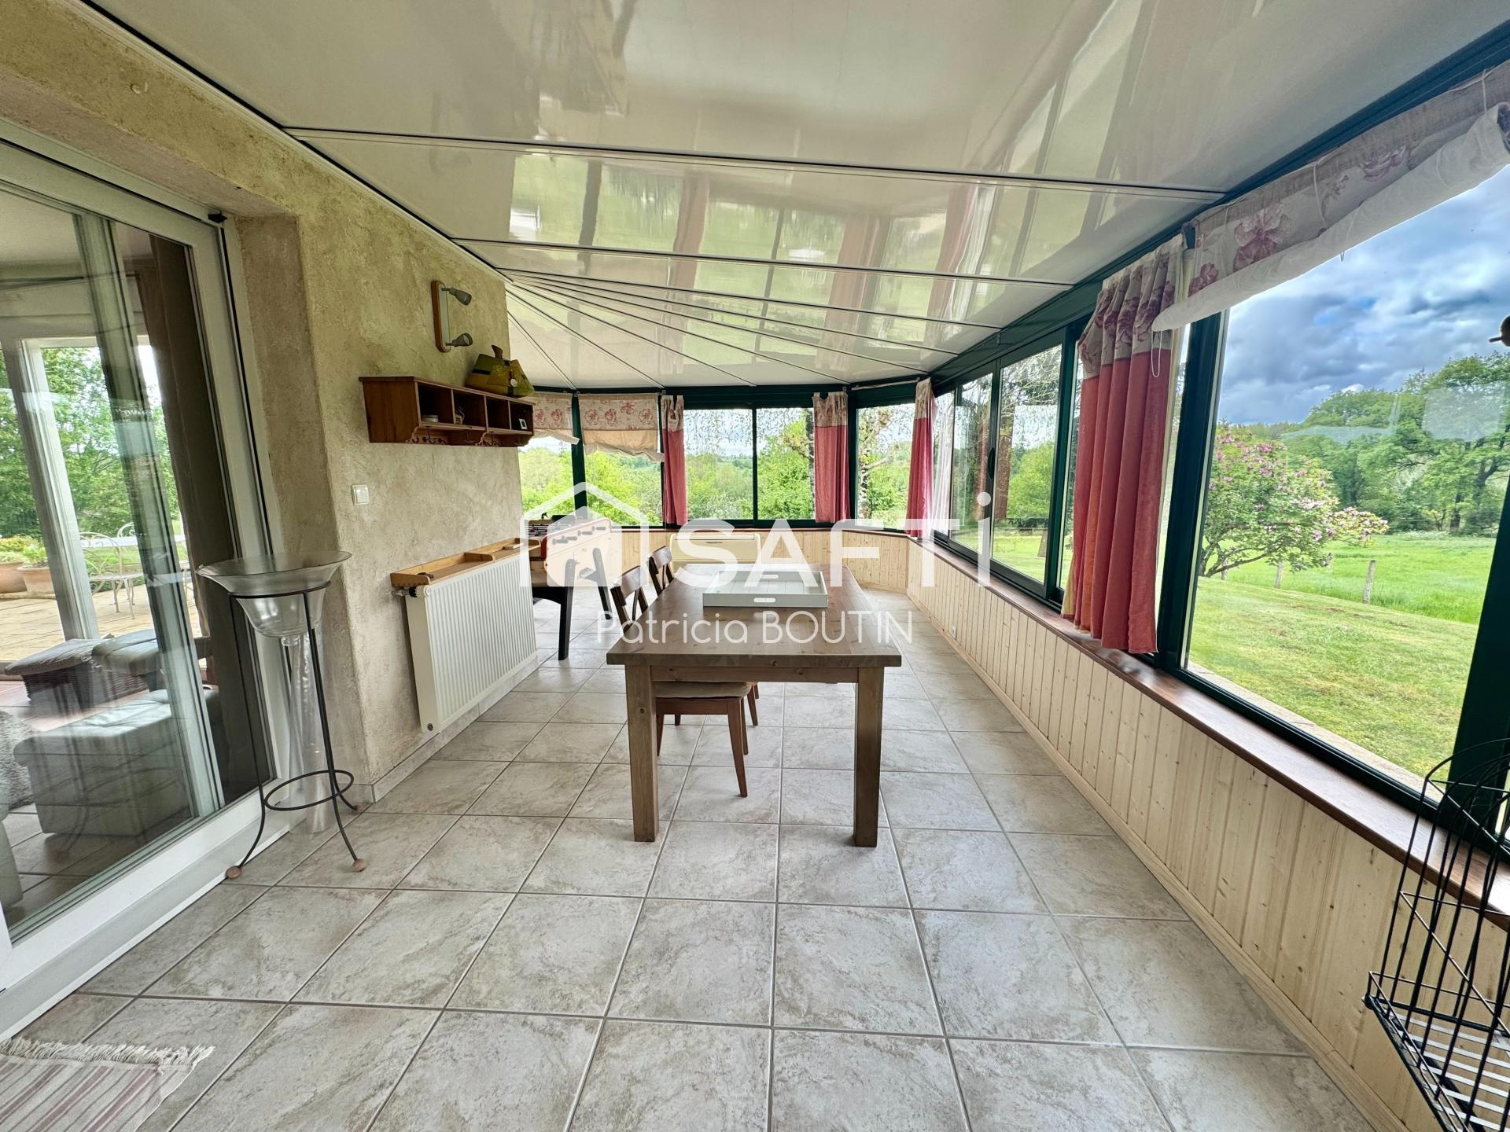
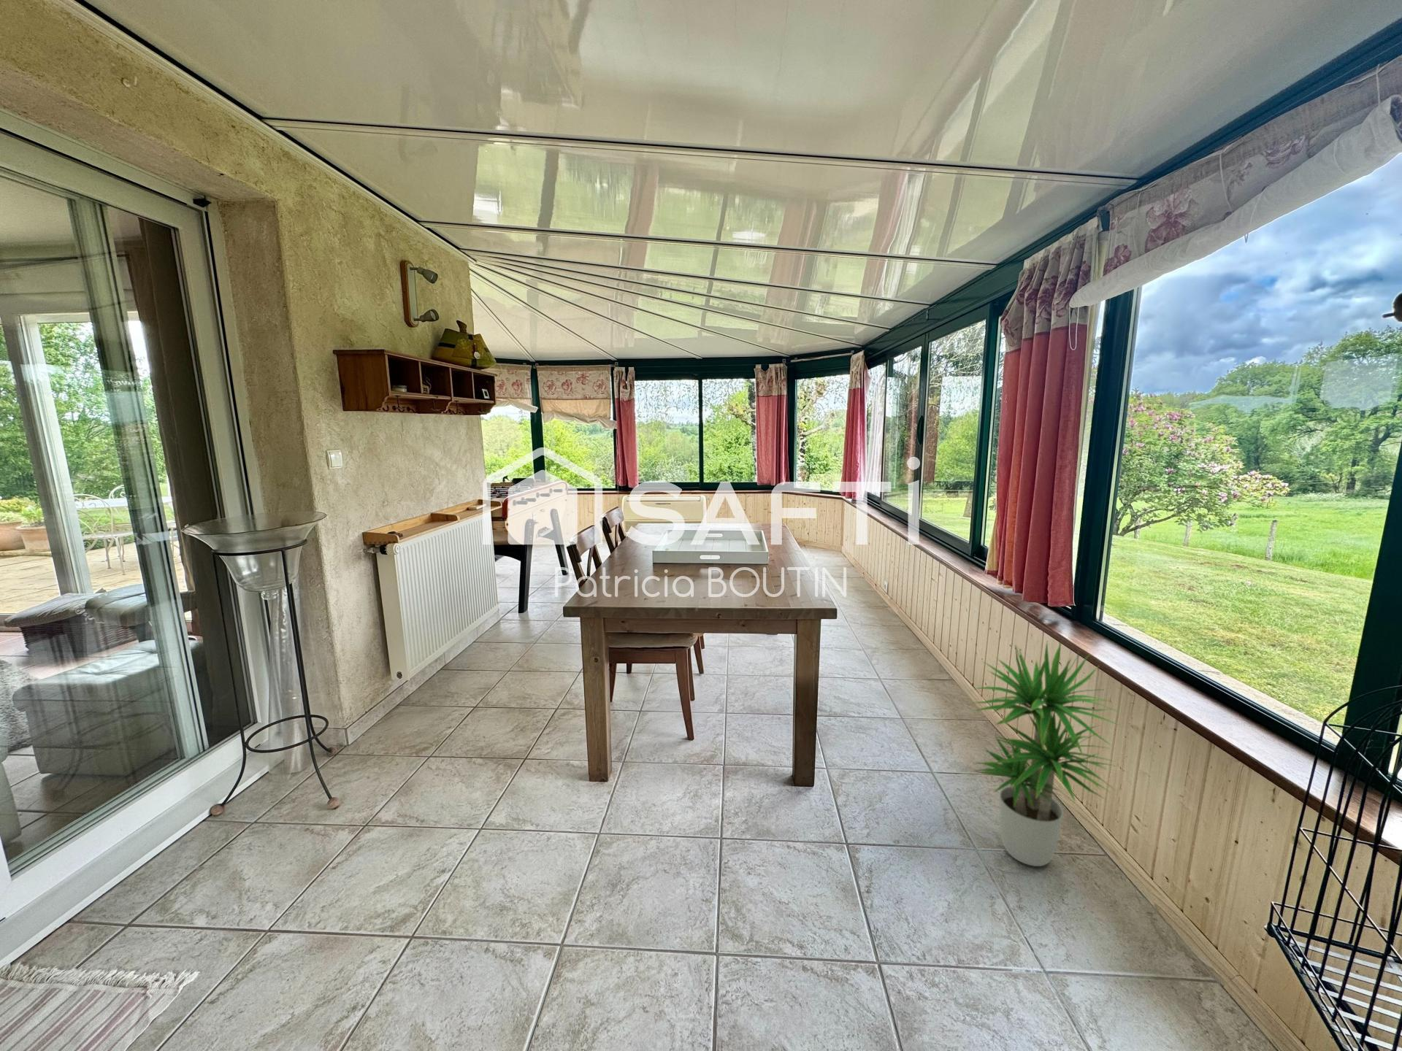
+ potted plant [969,641,1125,867]
